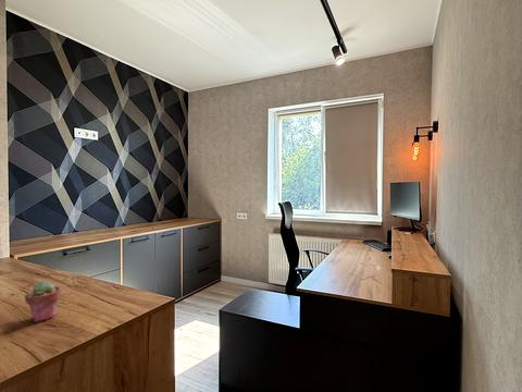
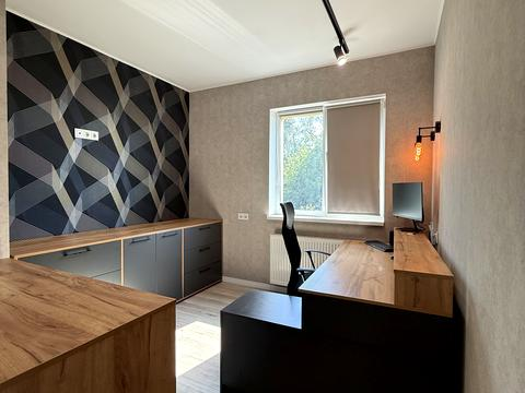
- potted succulent [24,280,62,323]
